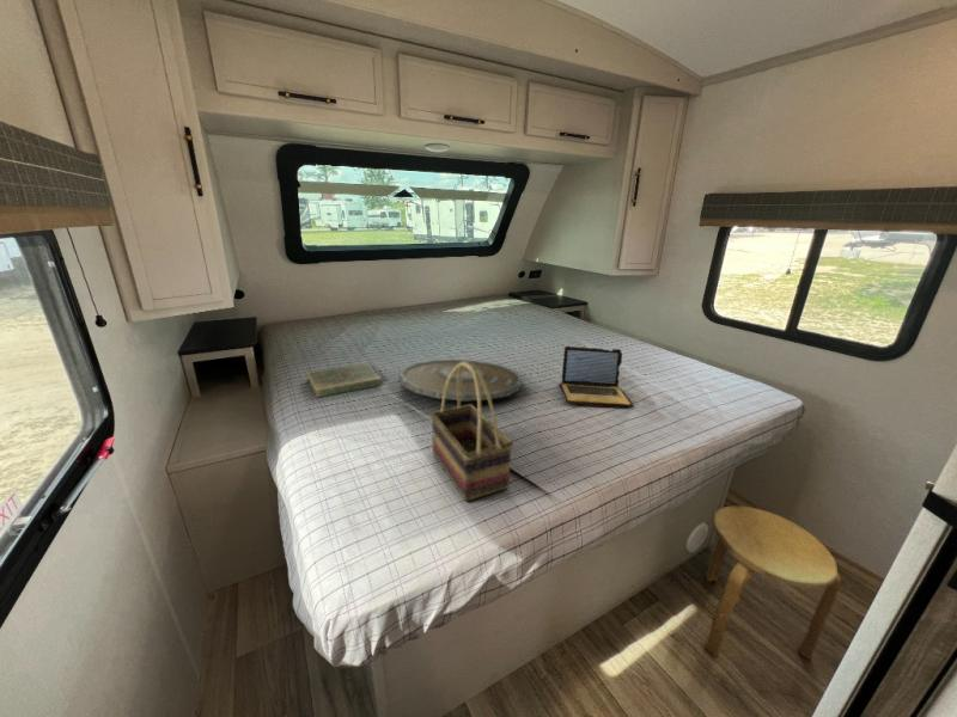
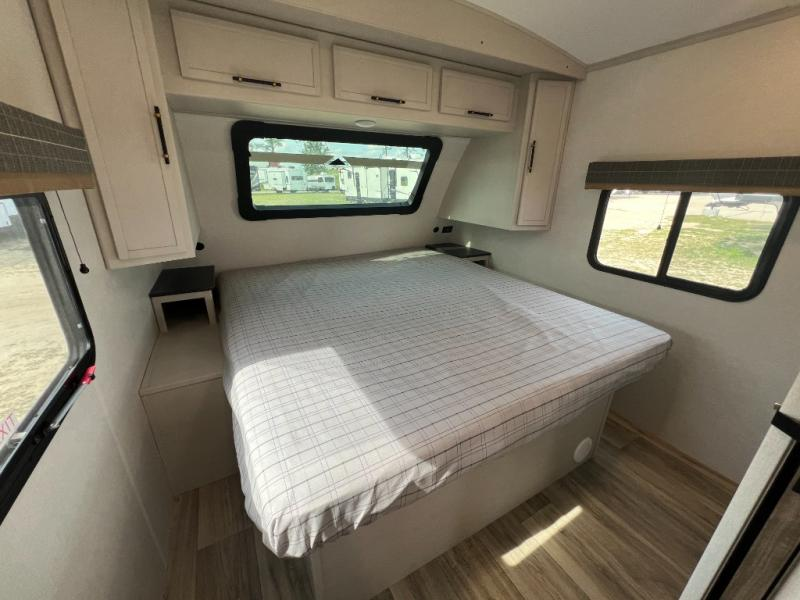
- book [305,362,383,399]
- laptop [557,345,635,409]
- serving tray [398,358,523,403]
- stool [703,504,842,661]
- woven basket [429,362,514,503]
